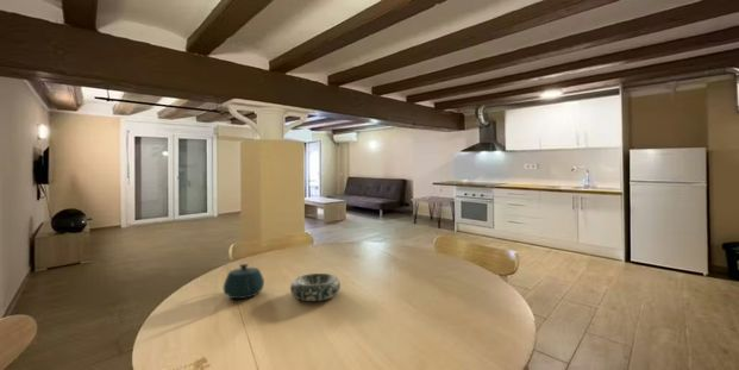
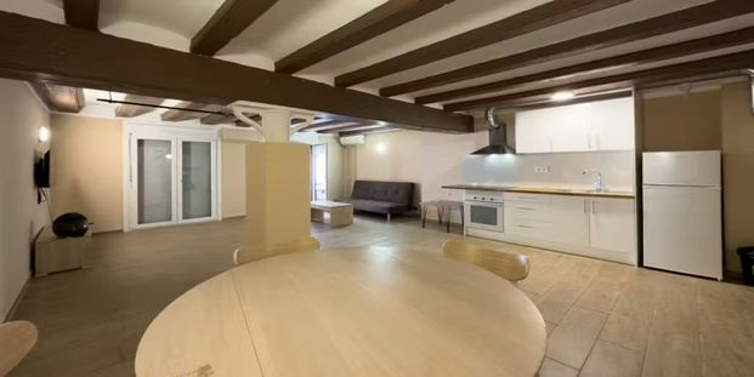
- decorative bowl [289,272,342,302]
- teapot [223,263,265,300]
